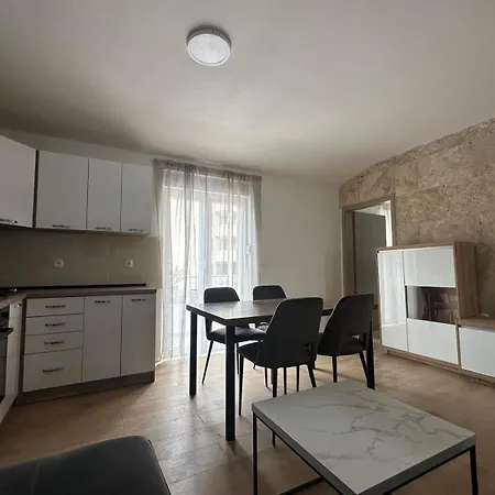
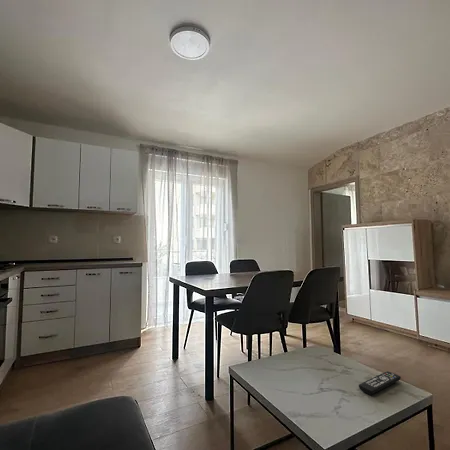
+ remote control [358,370,402,396]
